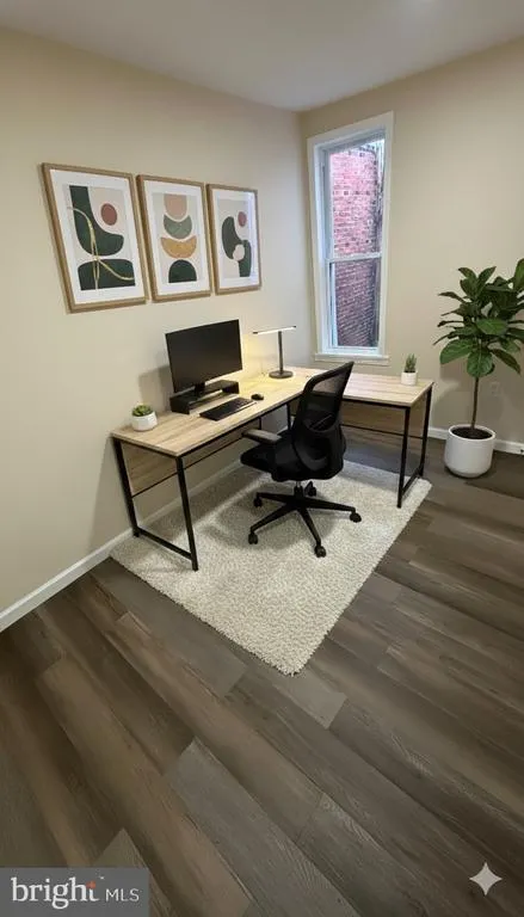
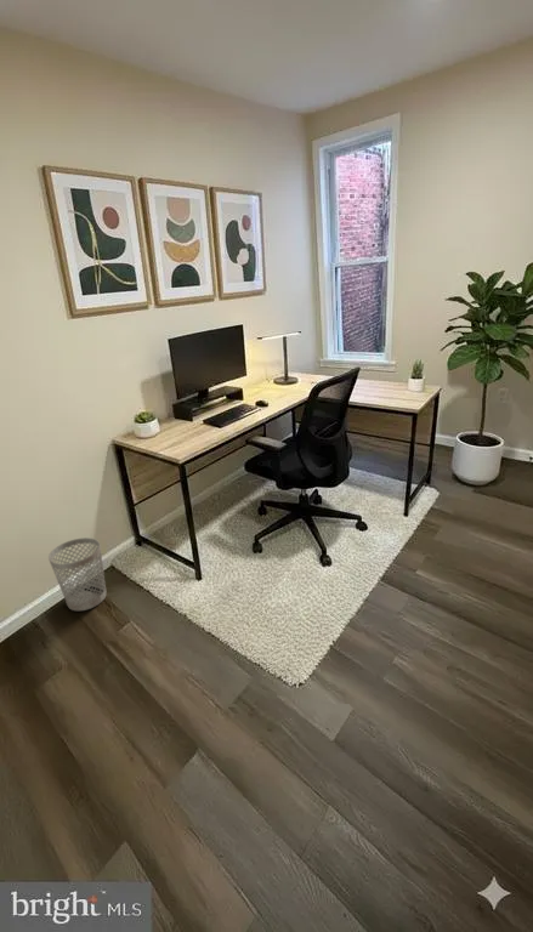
+ wastebasket [47,536,107,612]
